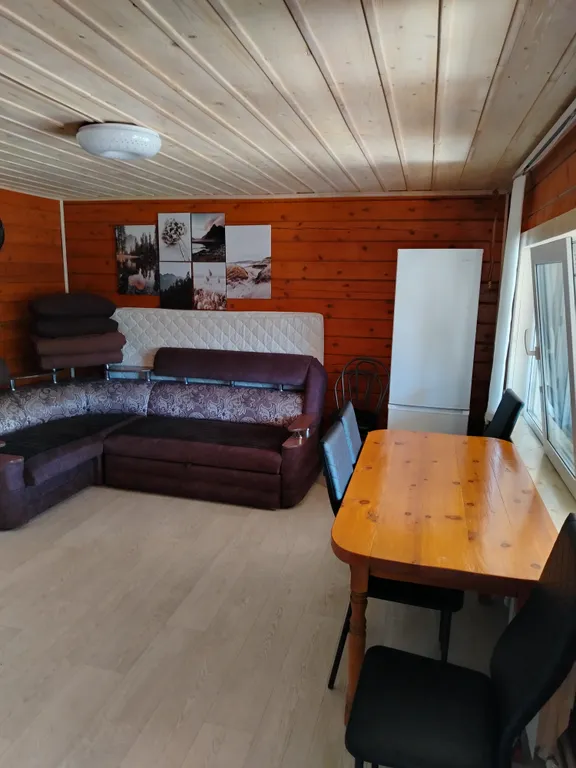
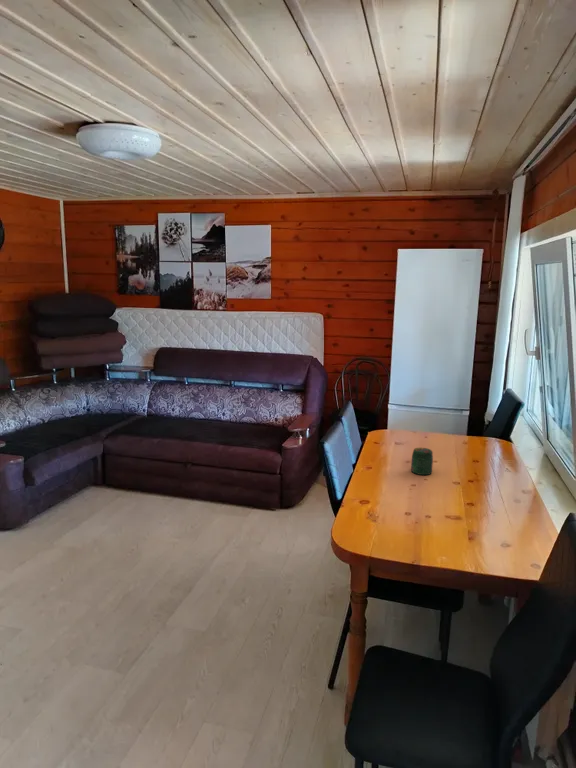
+ jar [410,447,434,476]
